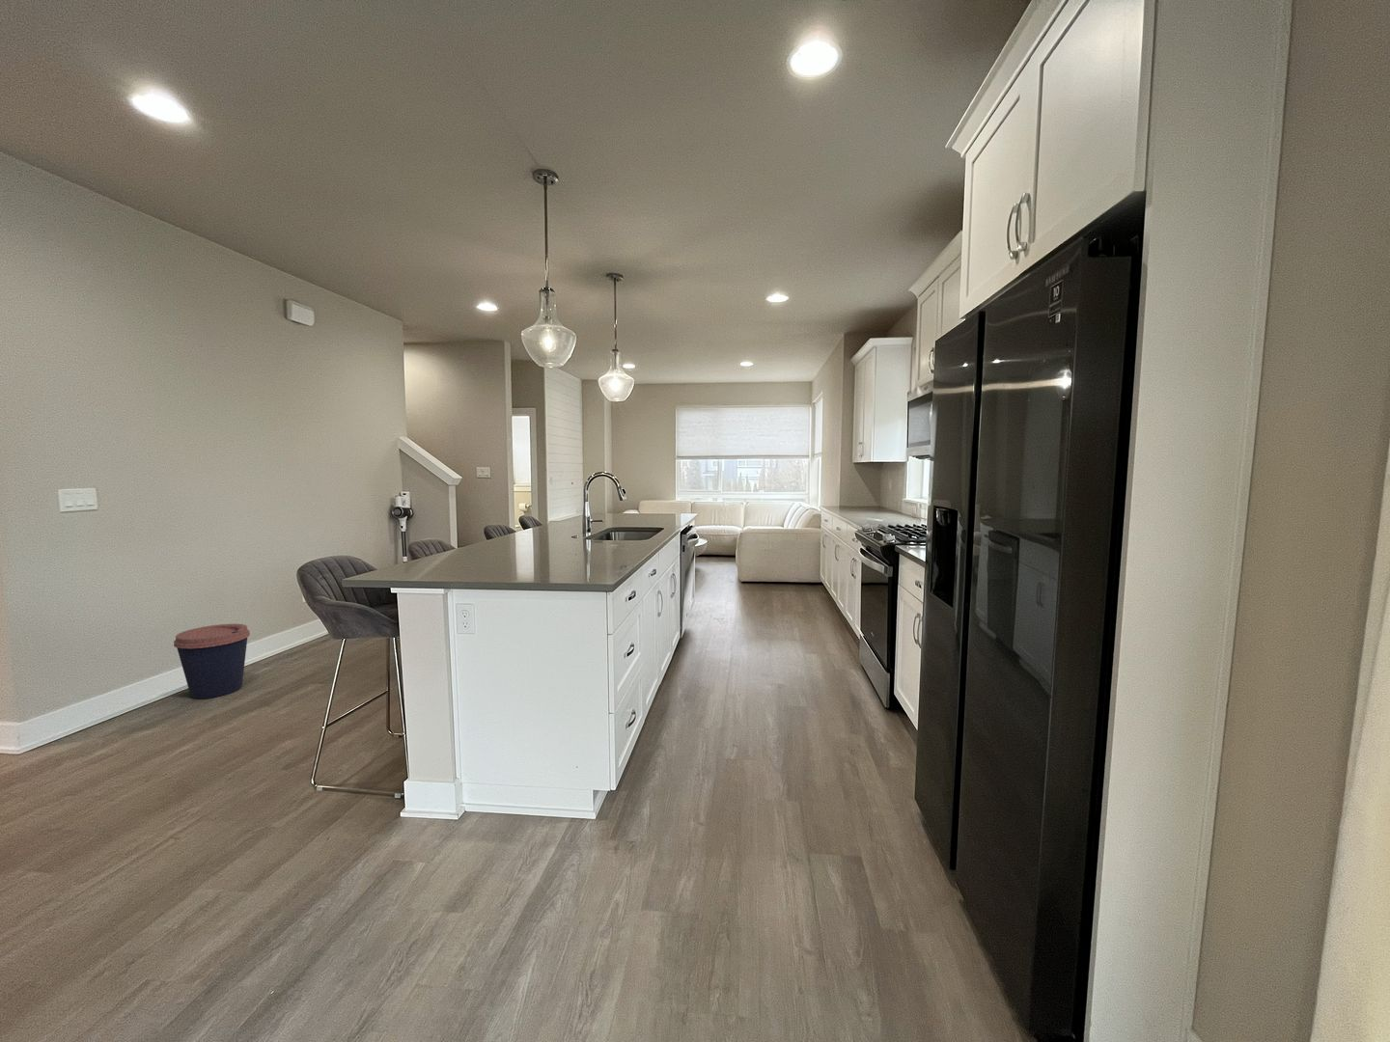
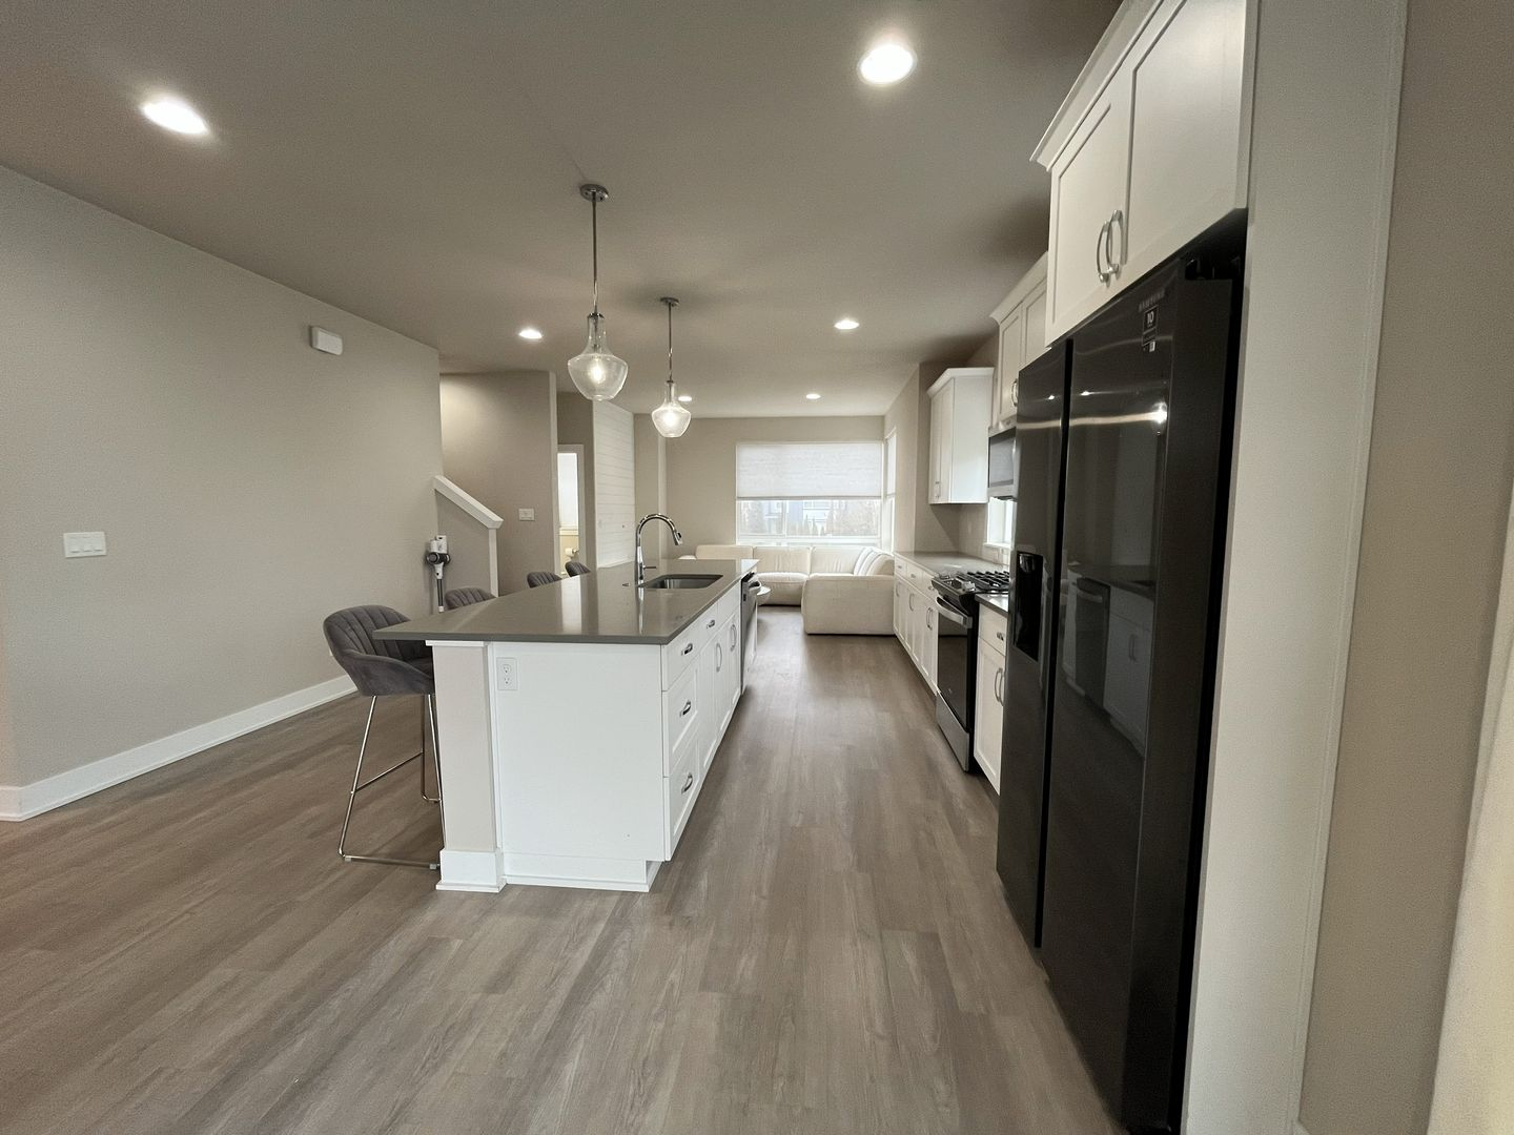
- coffee cup [173,623,251,699]
